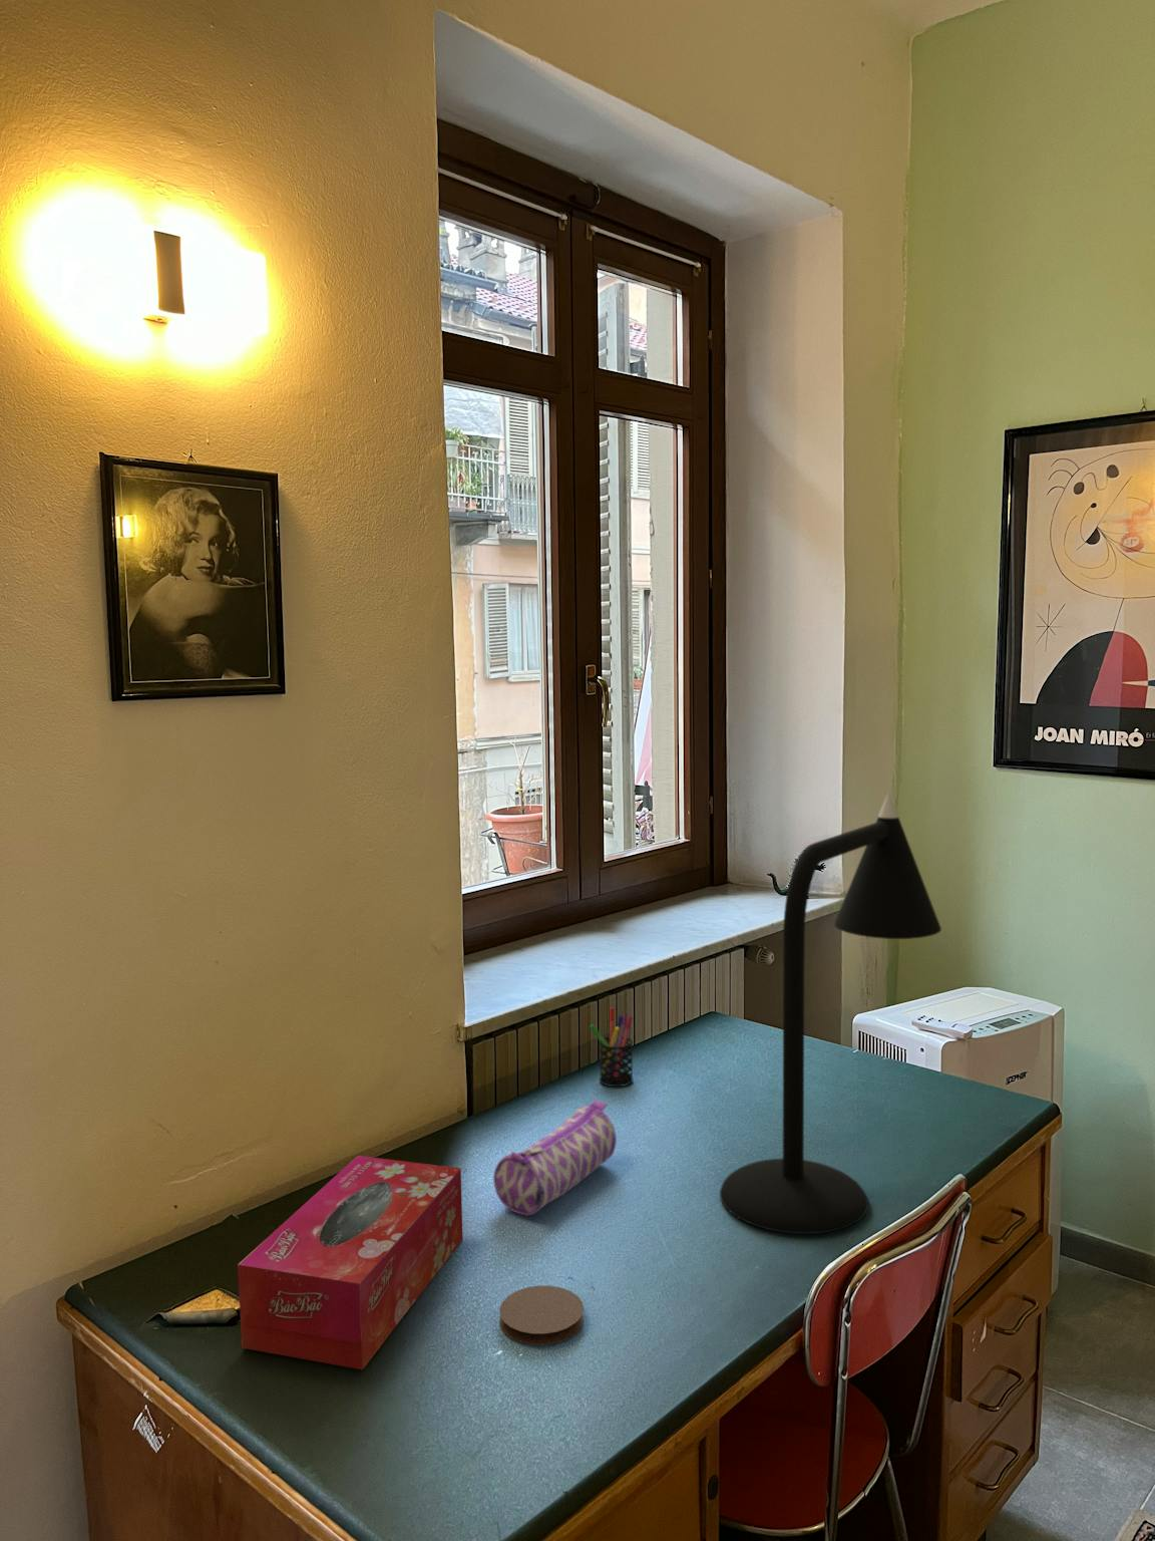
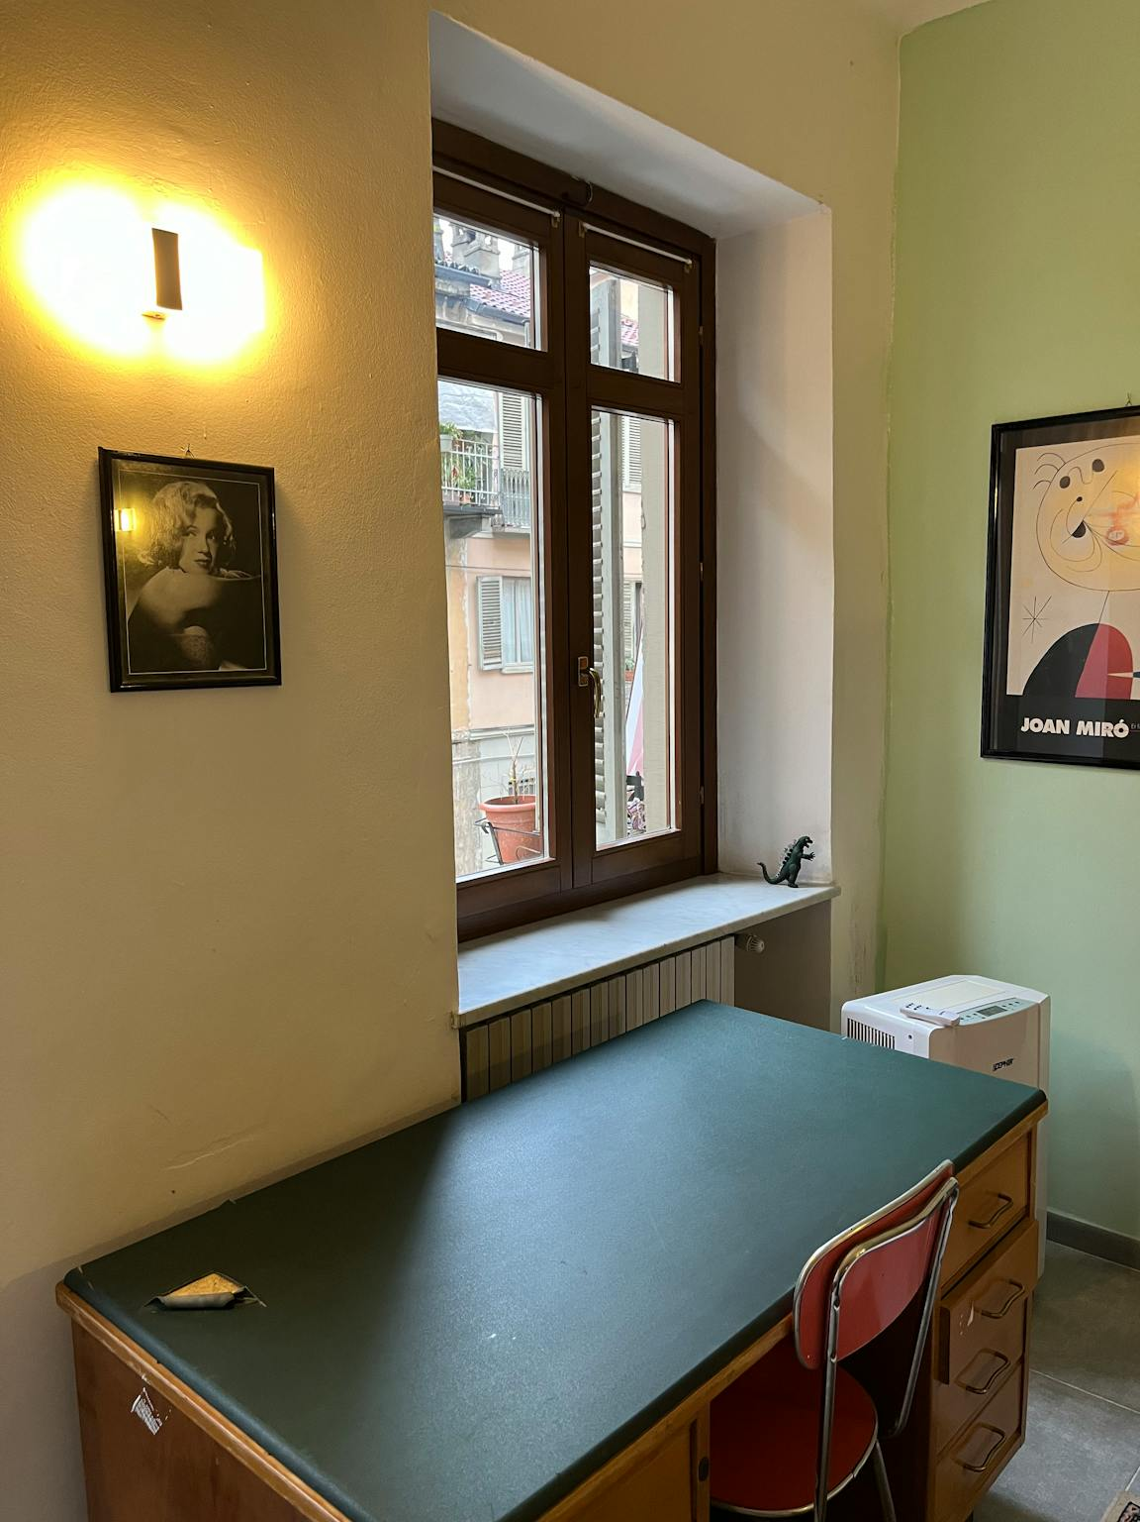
- desk lamp [719,790,943,1235]
- pen holder [588,1007,633,1087]
- coaster [499,1284,585,1347]
- pencil case [493,1099,618,1217]
- tissue box [237,1155,463,1370]
